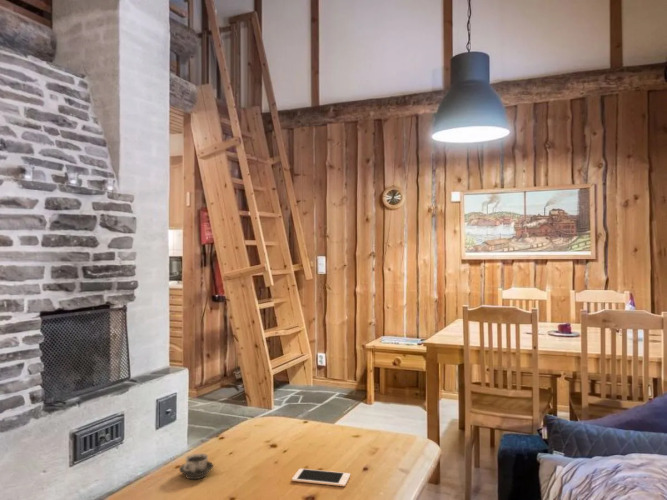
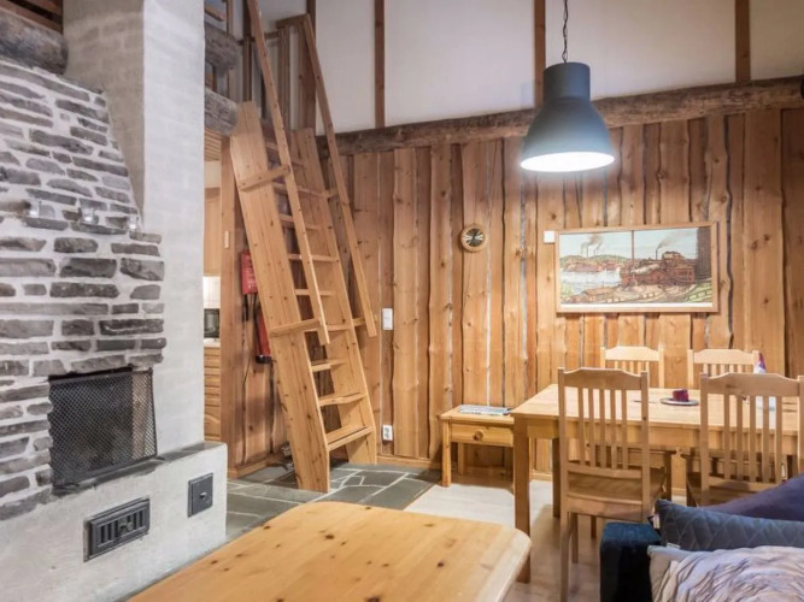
- cell phone [291,468,351,487]
- cup [178,452,214,480]
